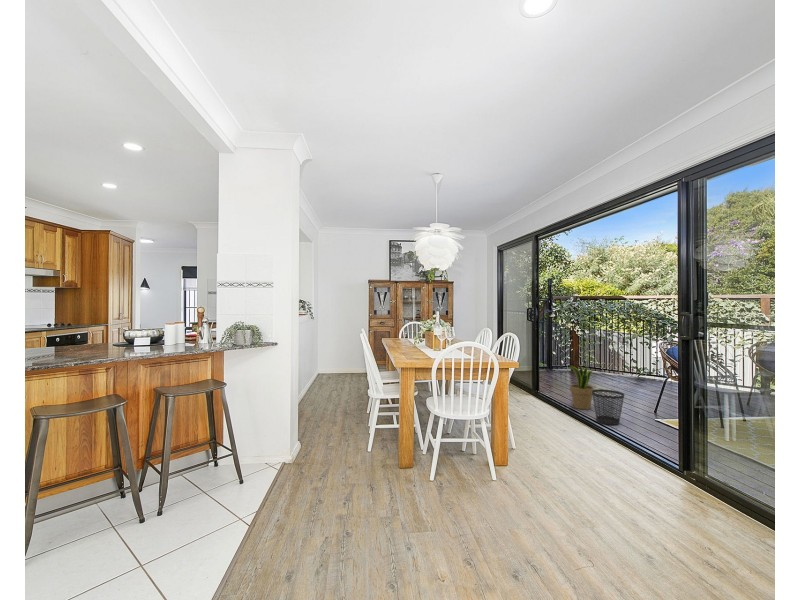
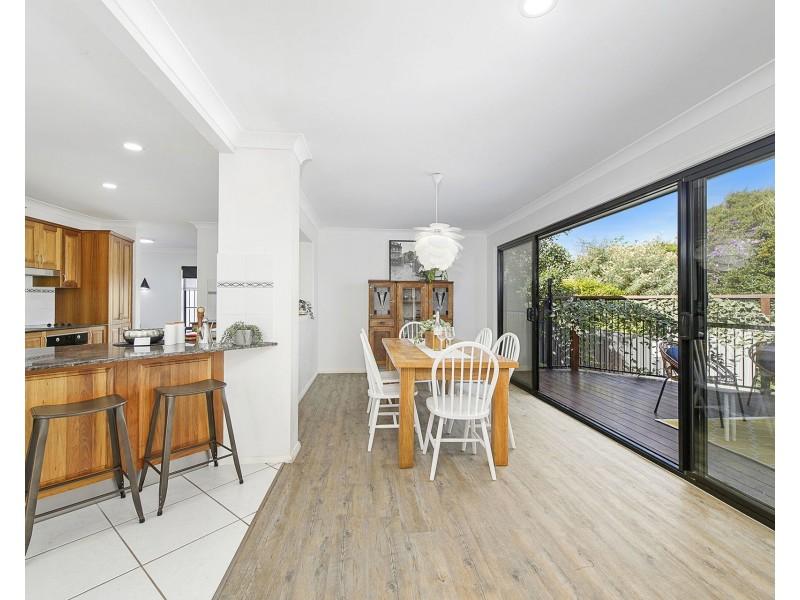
- potted plant [567,364,595,410]
- wastebasket [592,388,625,426]
